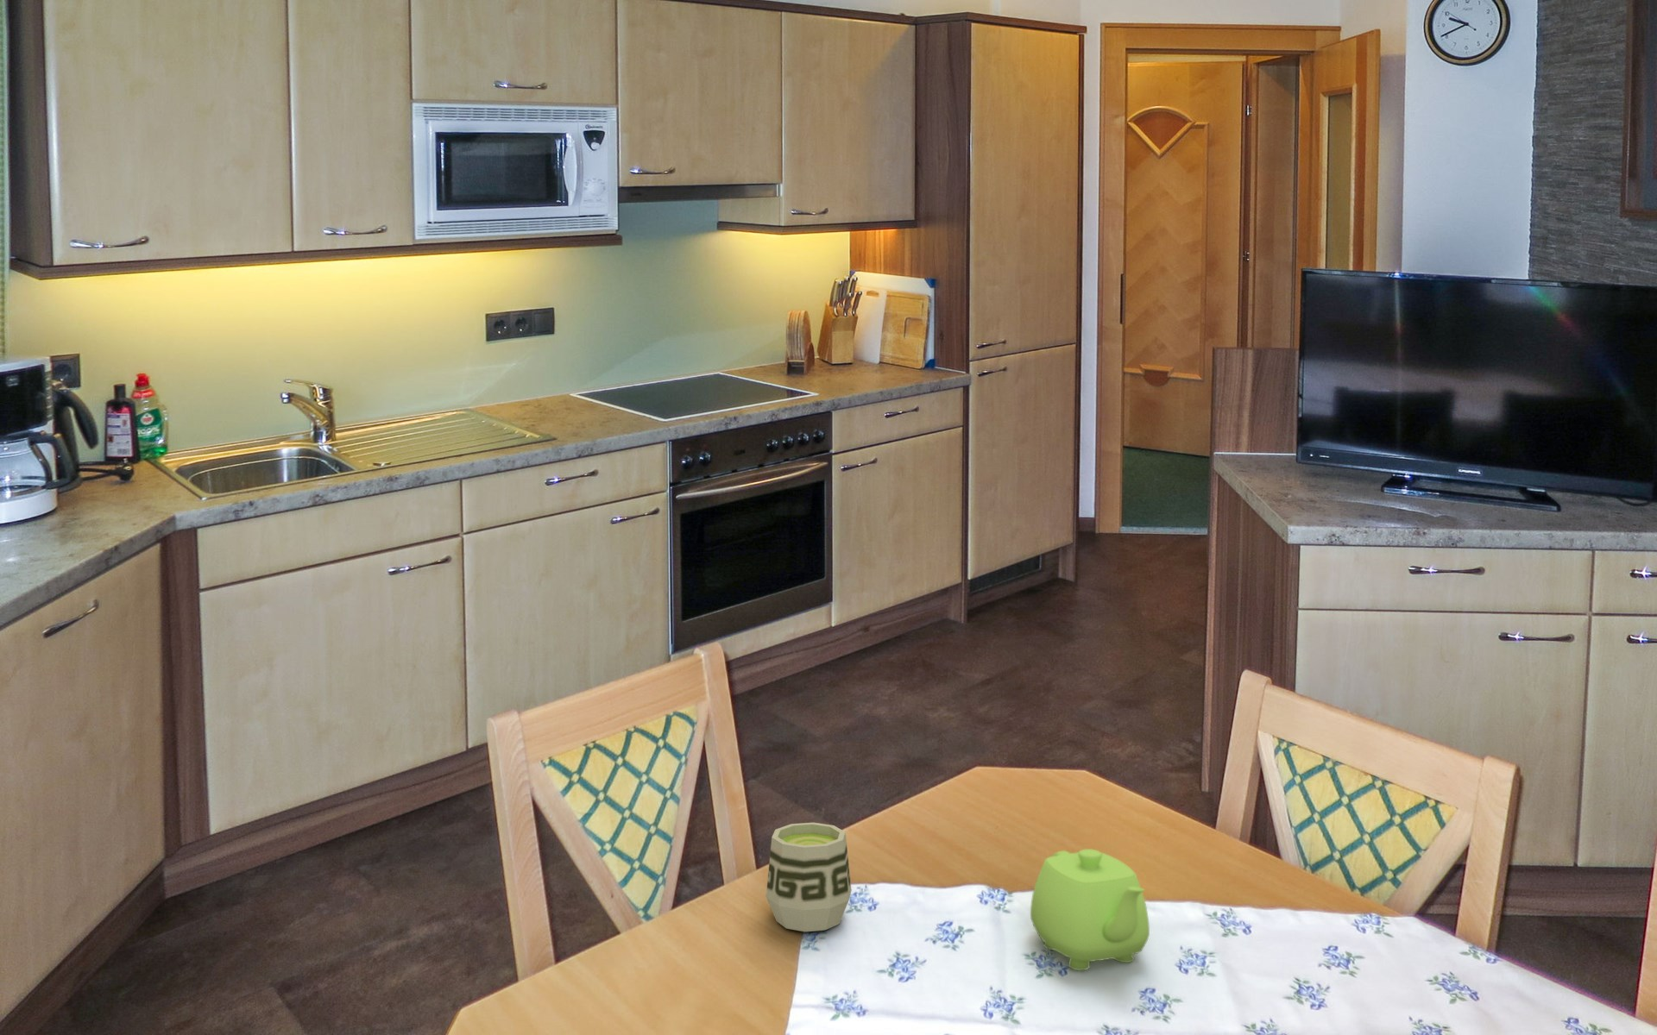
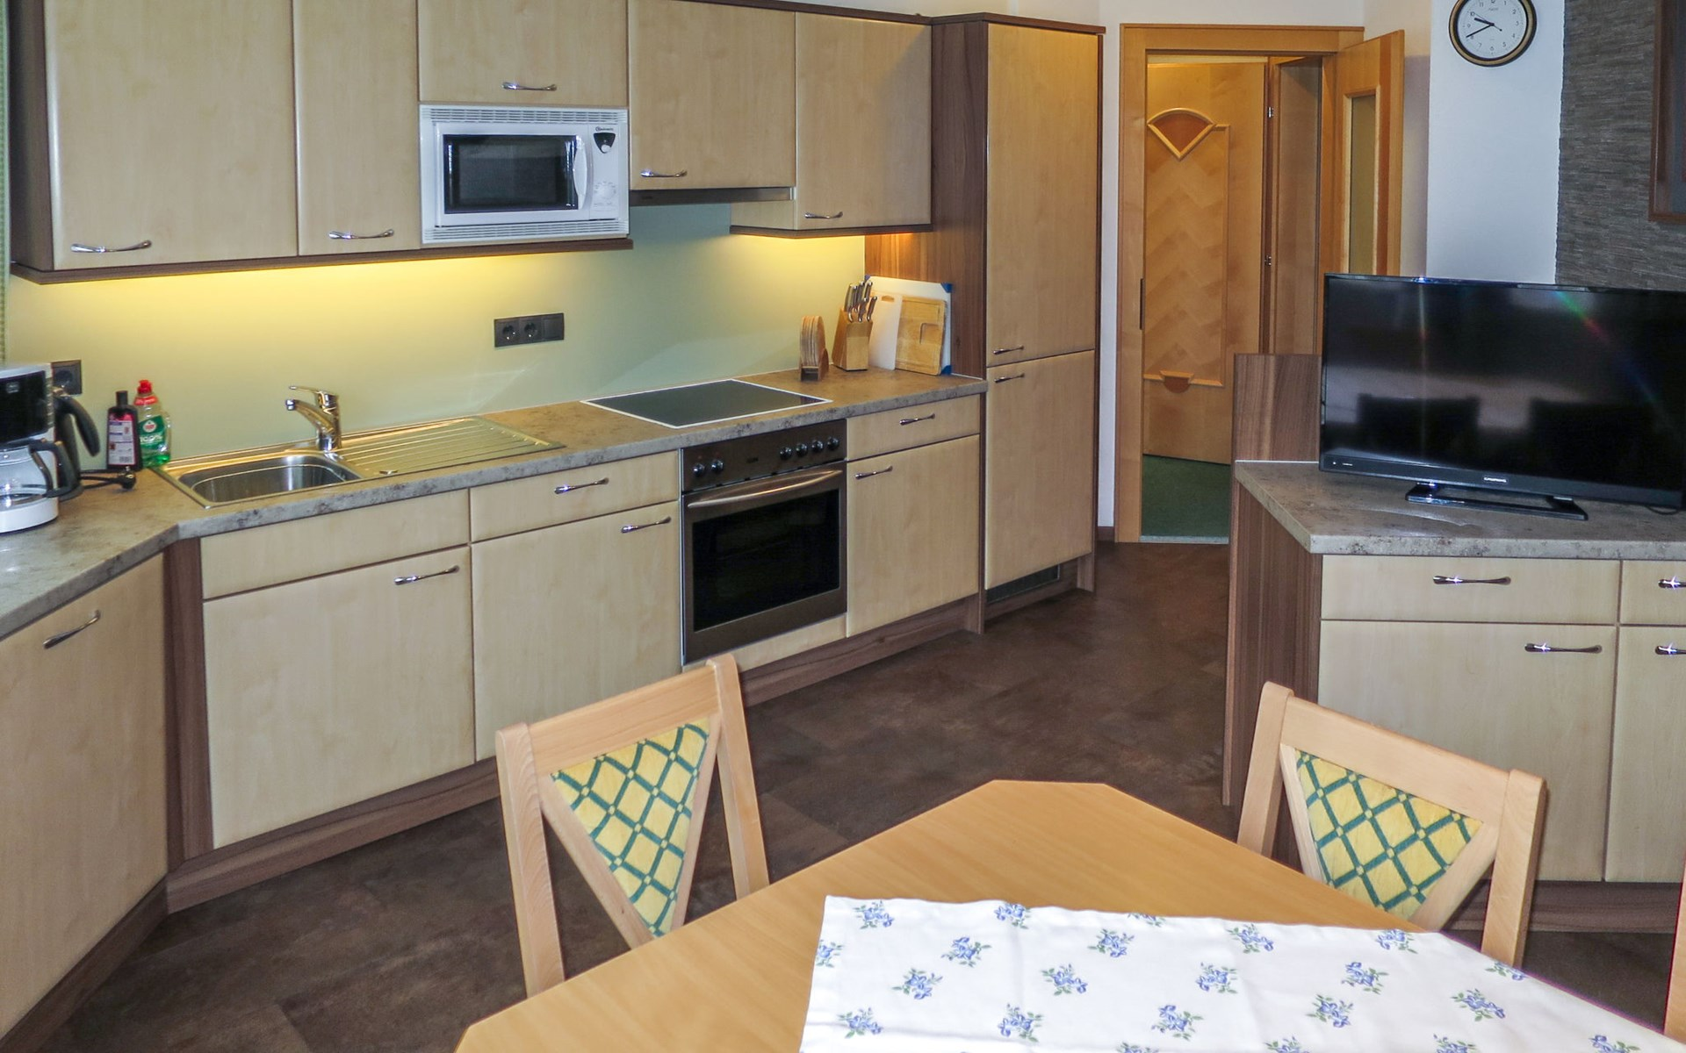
- cup [766,822,852,932]
- teapot [1030,848,1150,971]
